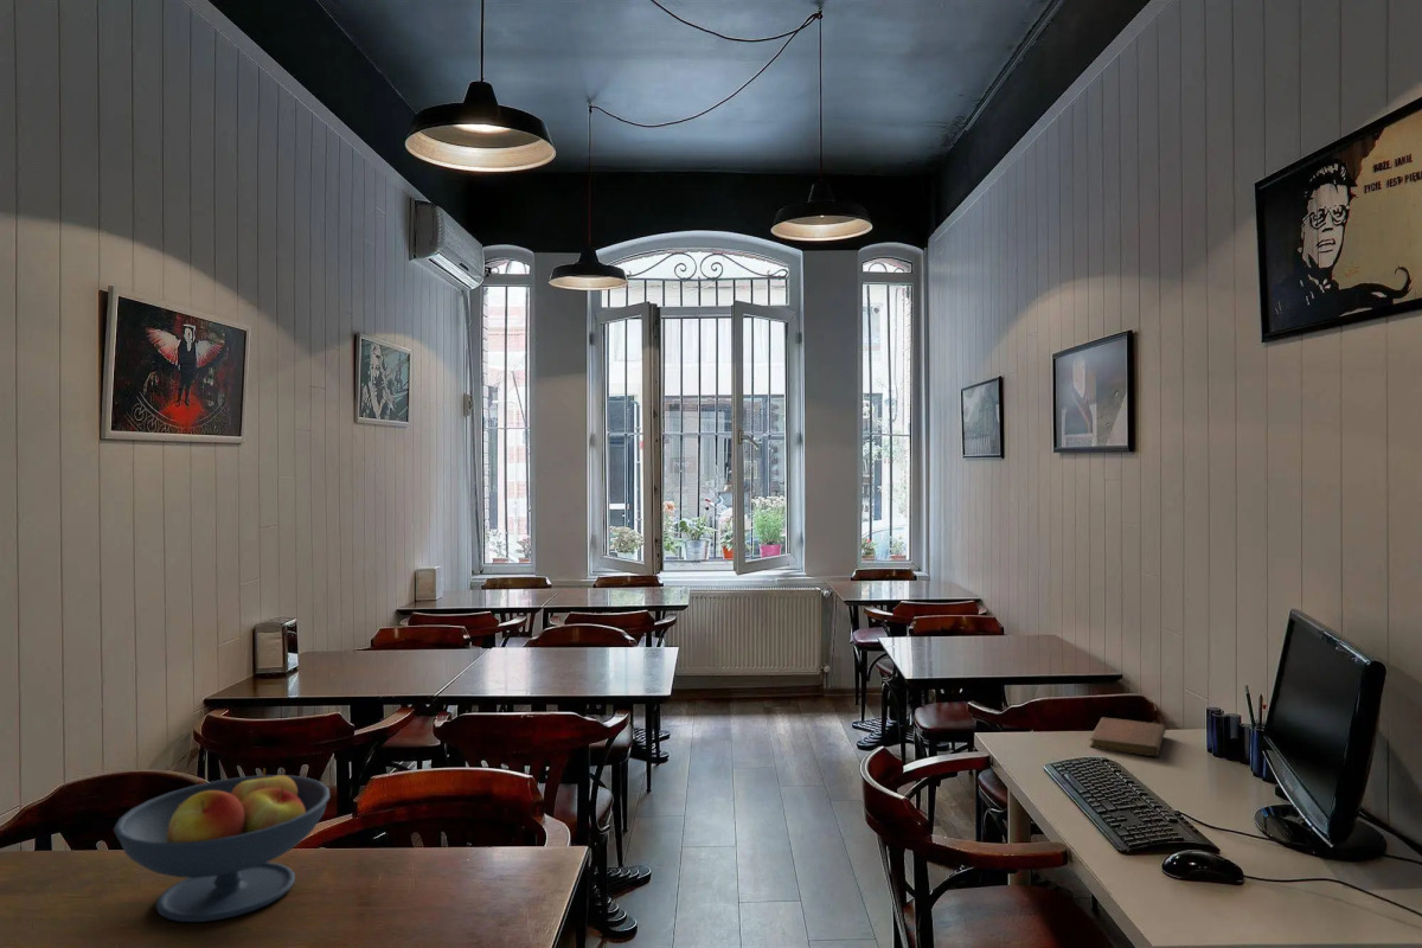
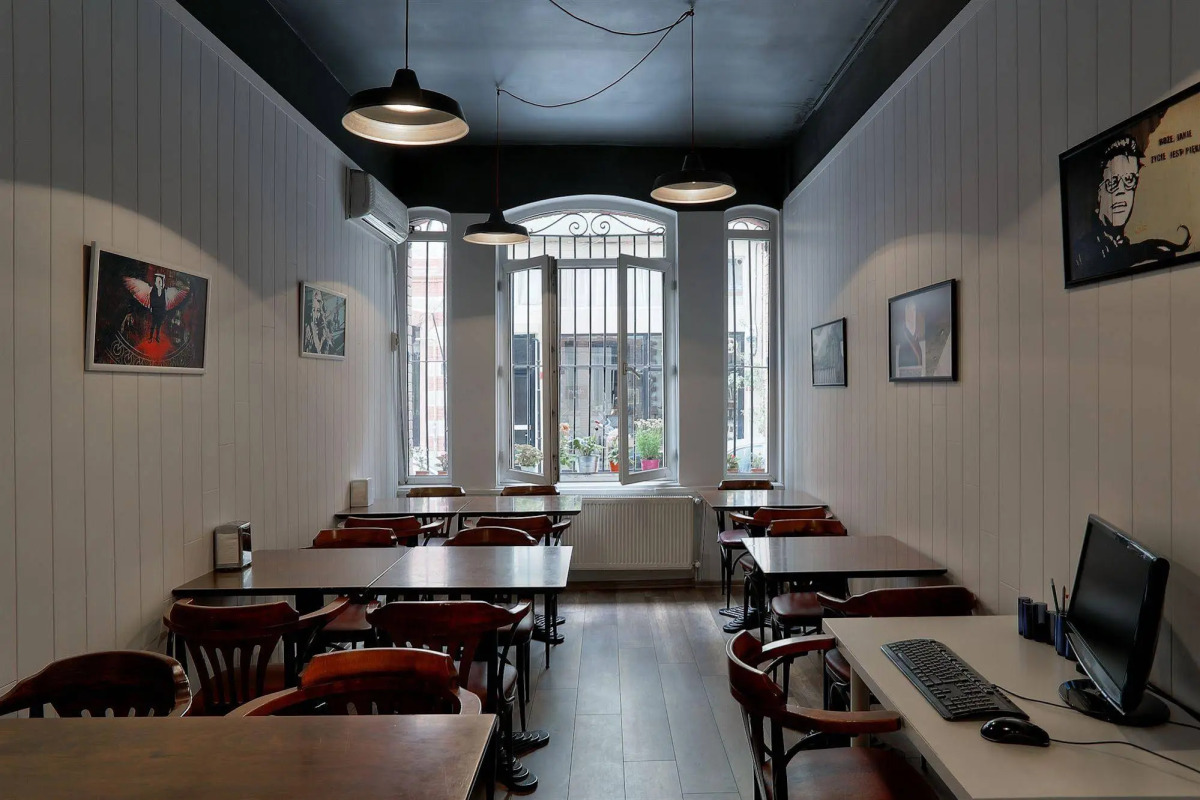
- notebook [1089,716,1167,757]
- fruit bowl [113,767,332,923]
